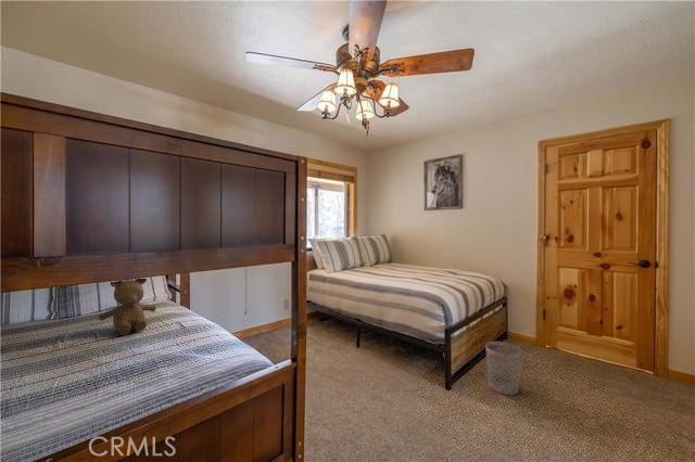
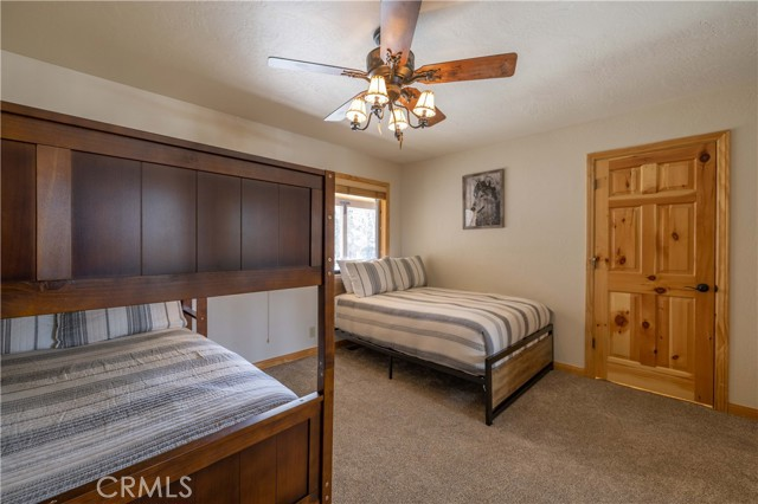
- wastebasket [484,341,523,396]
- teddy bear [98,278,157,335]
